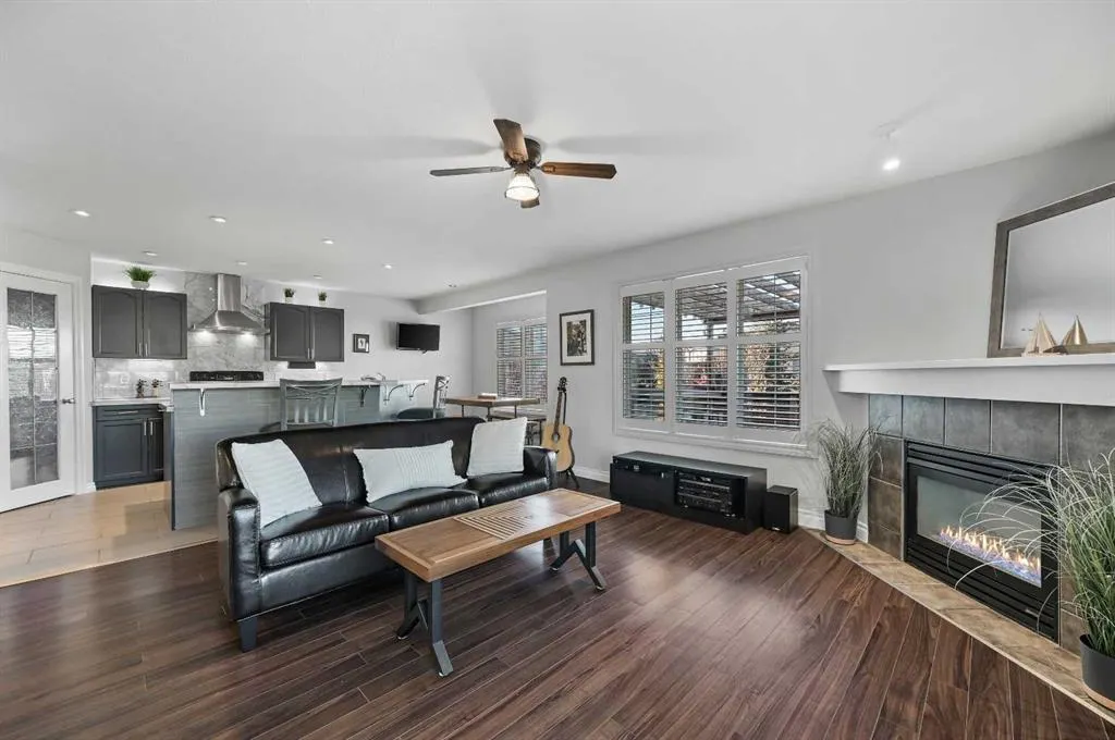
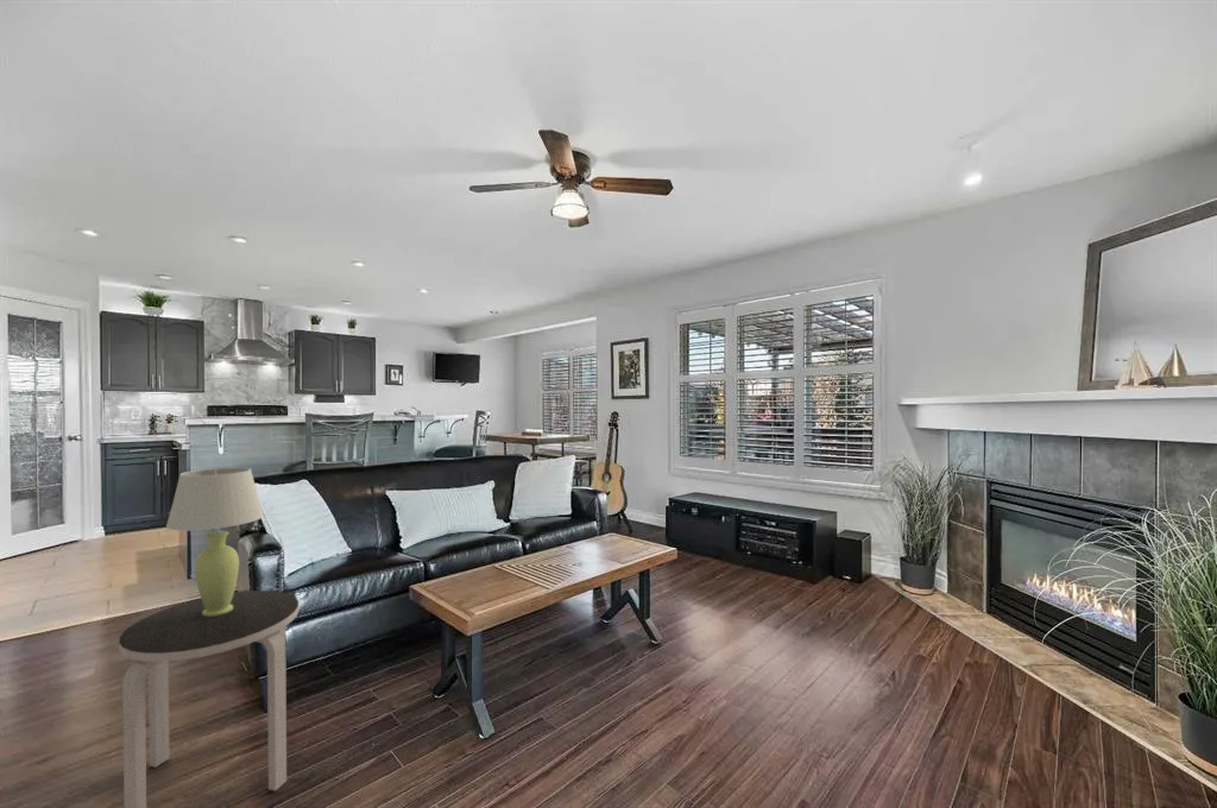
+ side table [118,589,299,808]
+ table lamp [165,467,265,617]
